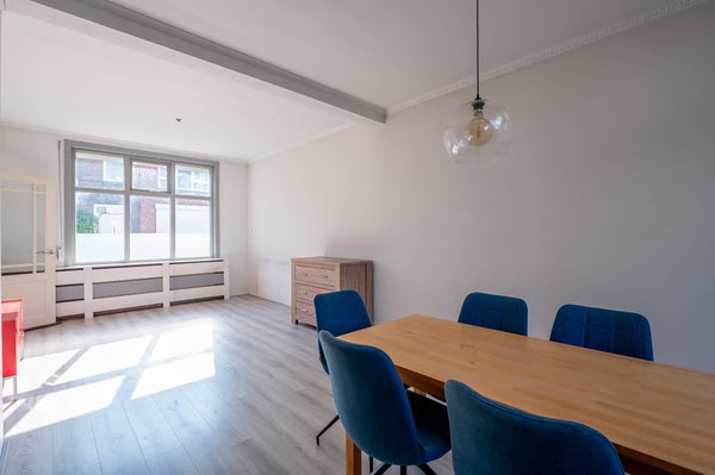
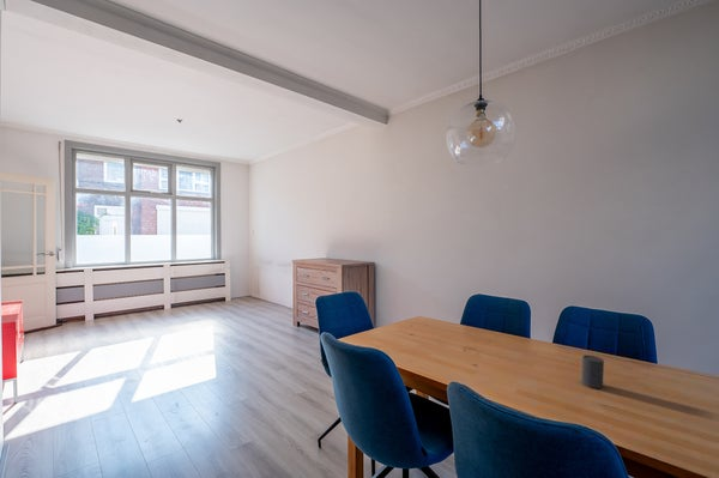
+ cup [580,353,605,389]
